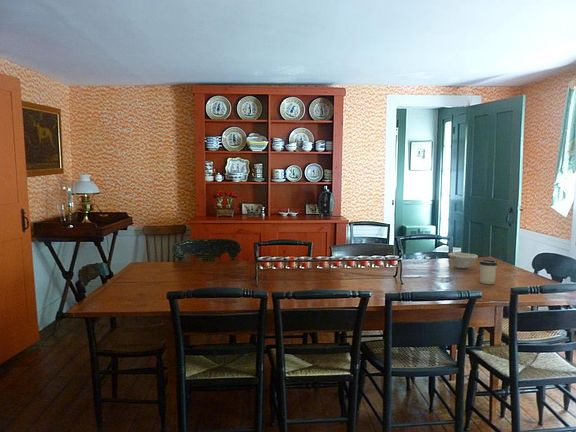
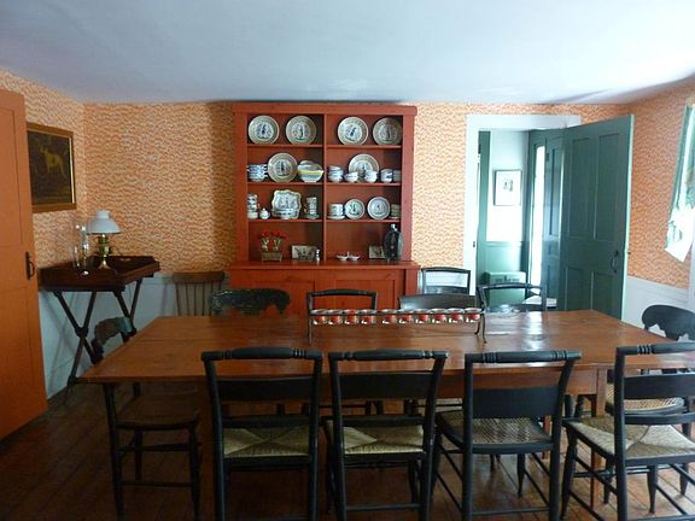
- cup [479,259,498,285]
- bowl [447,251,479,269]
